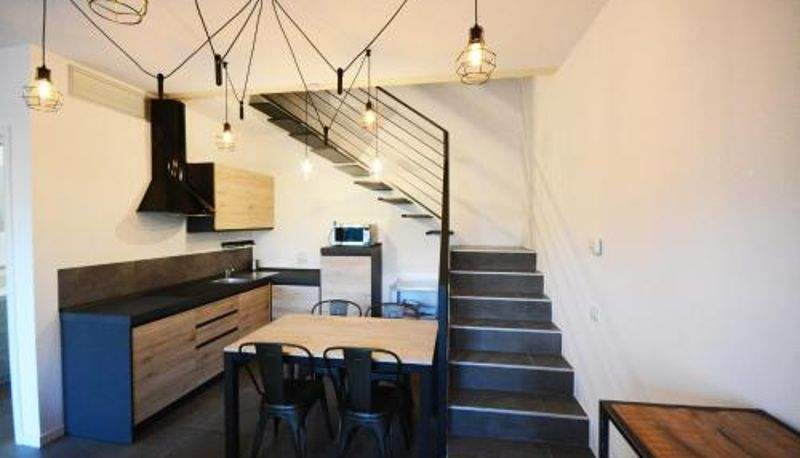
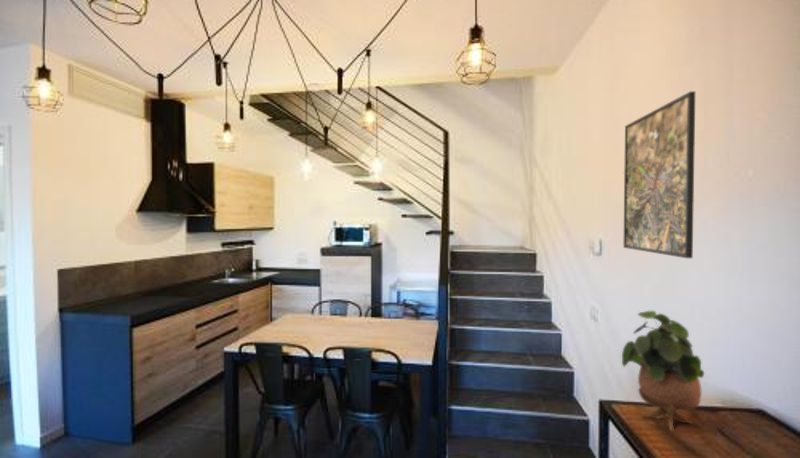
+ potted plant [621,310,705,432]
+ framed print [622,90,696,259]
